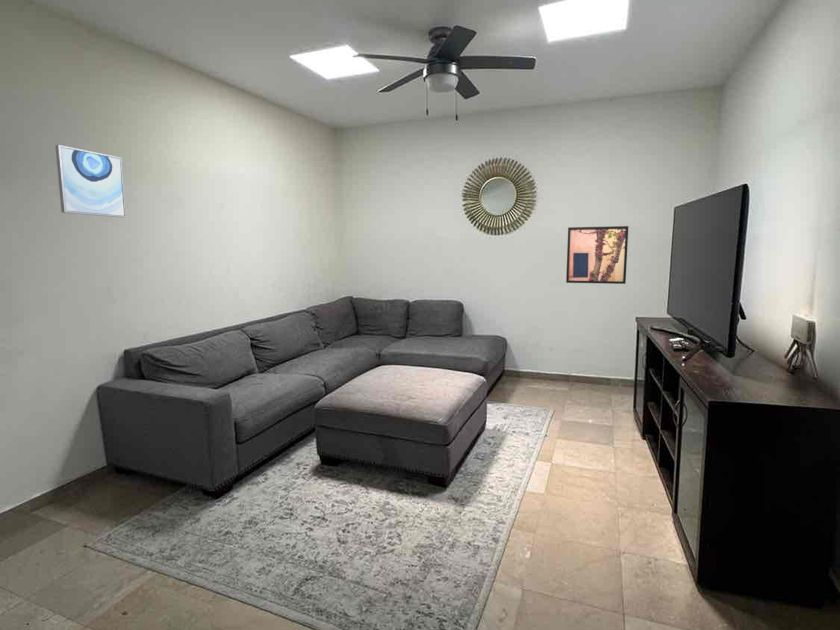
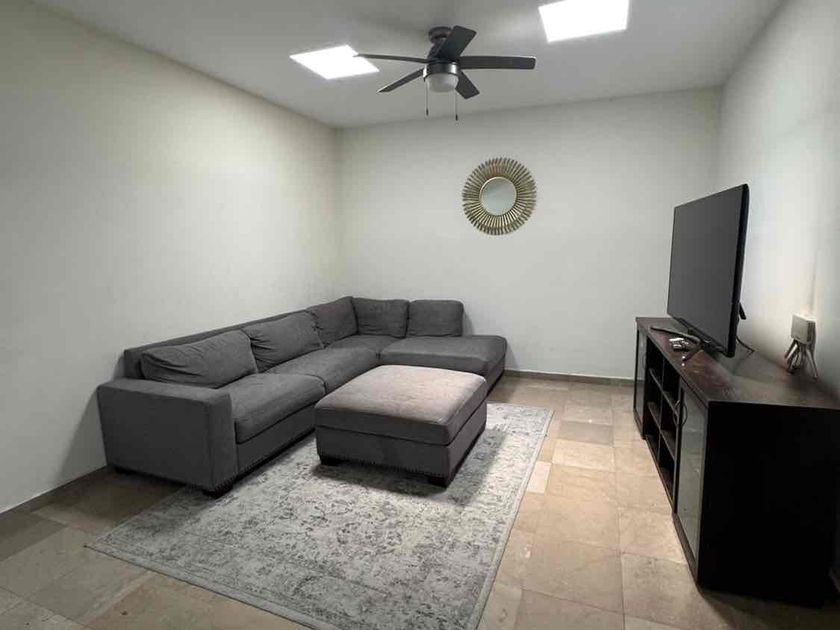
- wall art [54,144,127,219]
- wall art [565,225,629,285]
